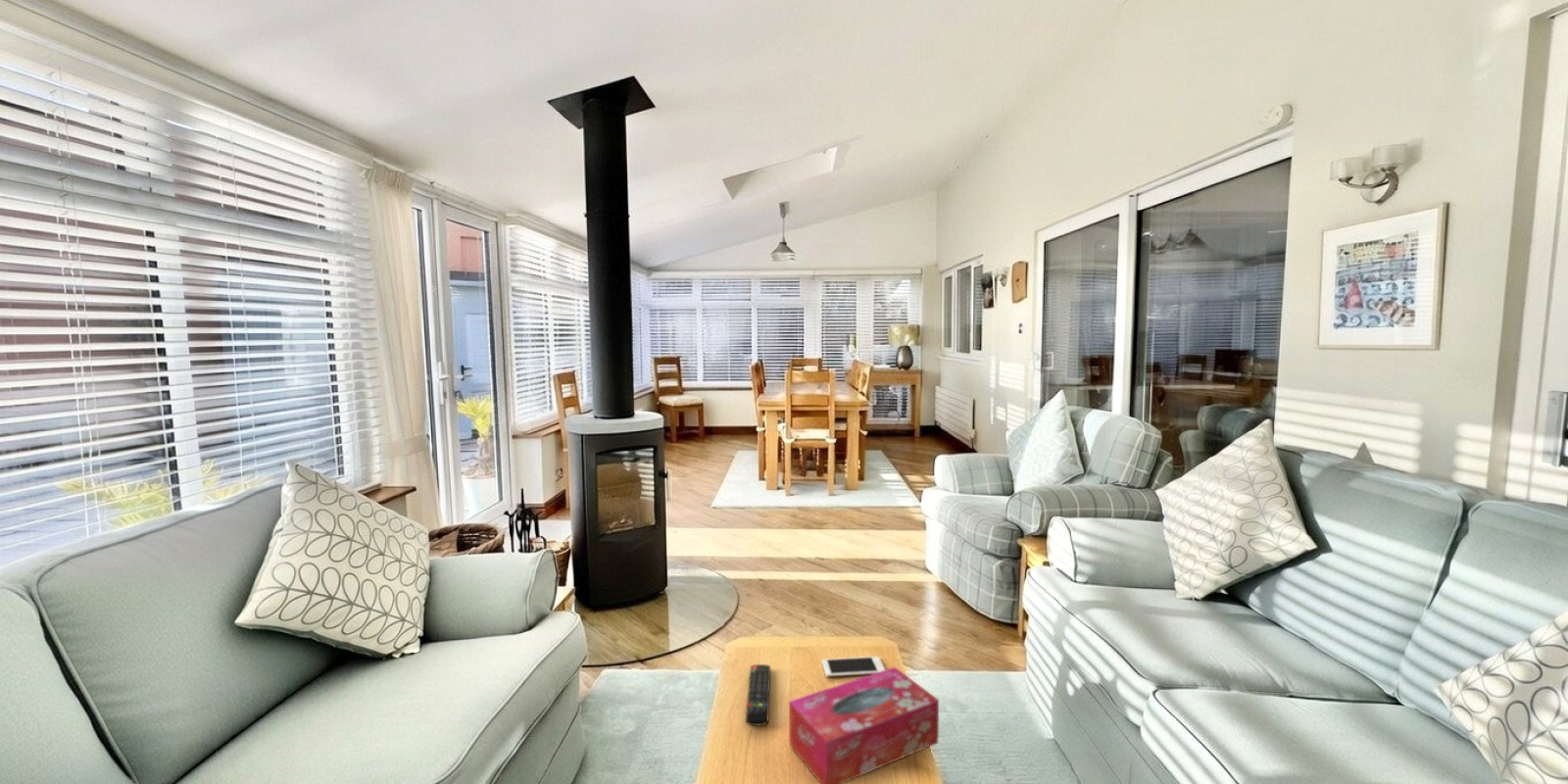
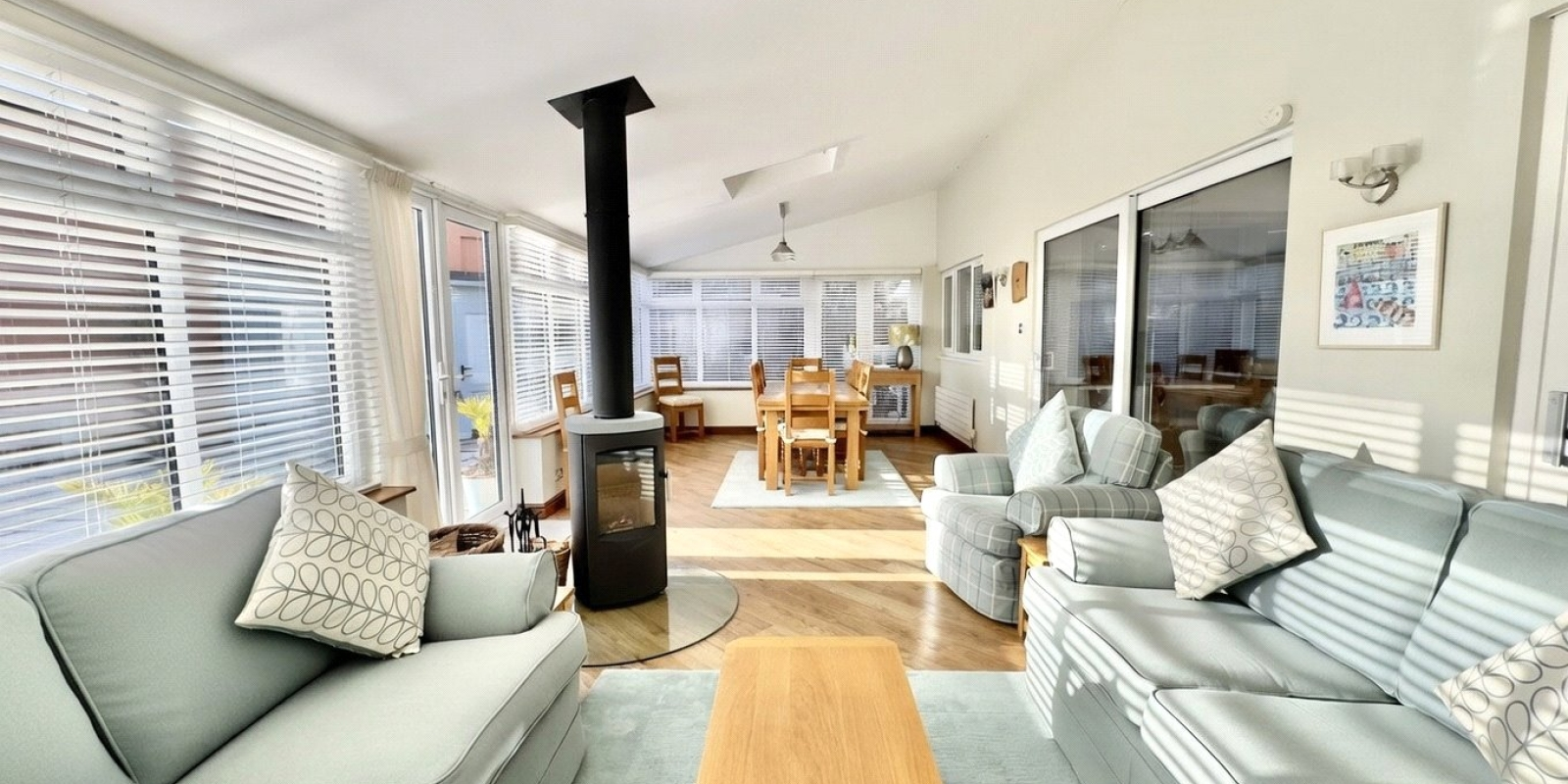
- remote control [745,663,771,727]
- cell phone [821,656,886,678]
- tissue box [788,666,940,784]
